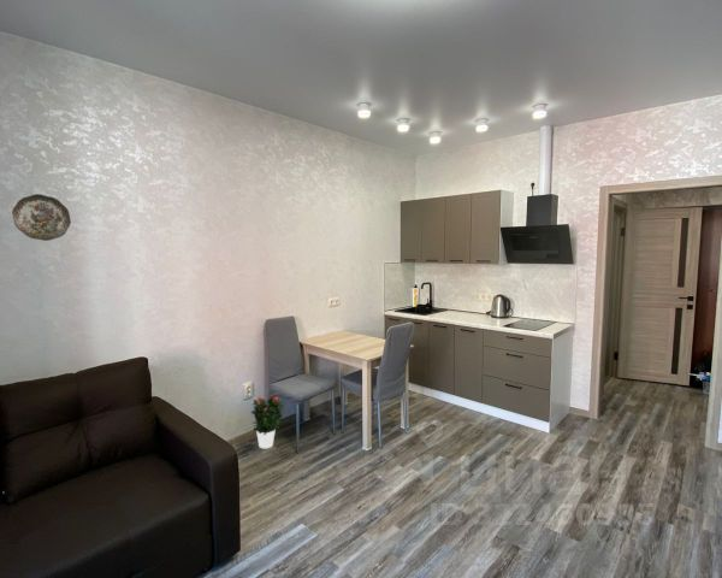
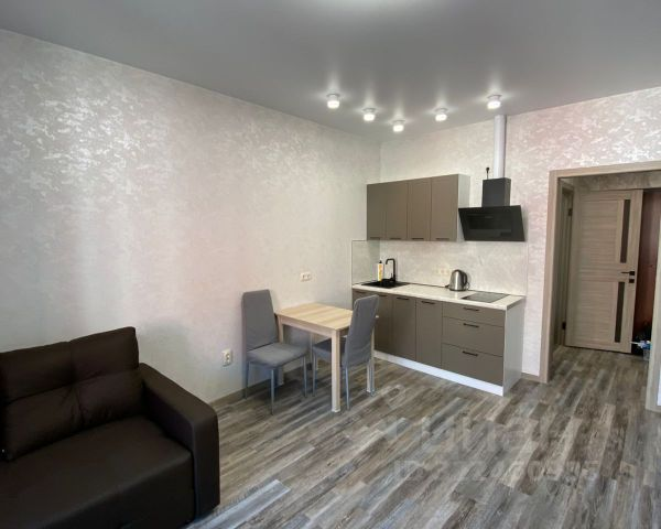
- decorative plate [11,193,72,242]
- potted flower [249,394,284,450]
